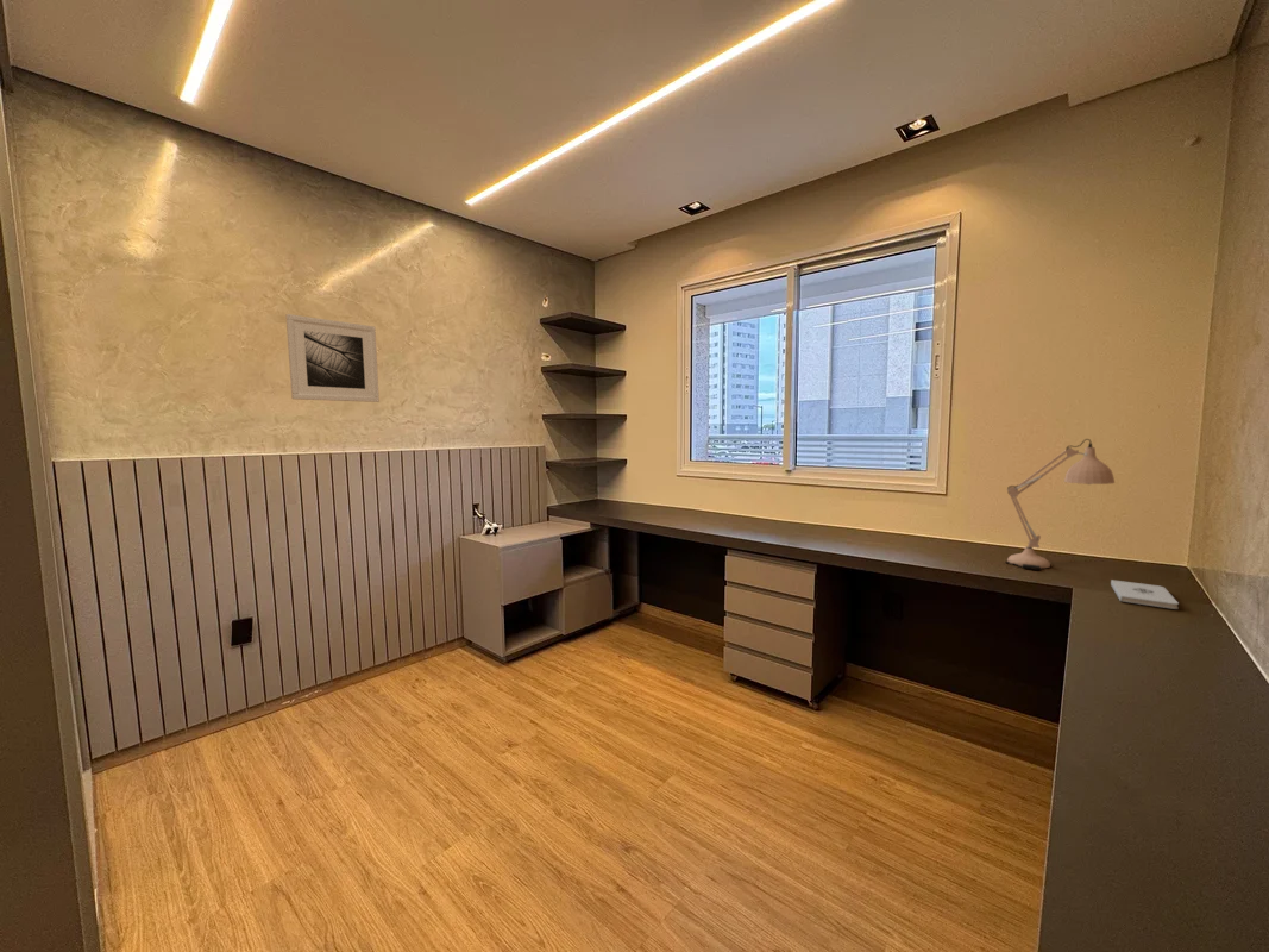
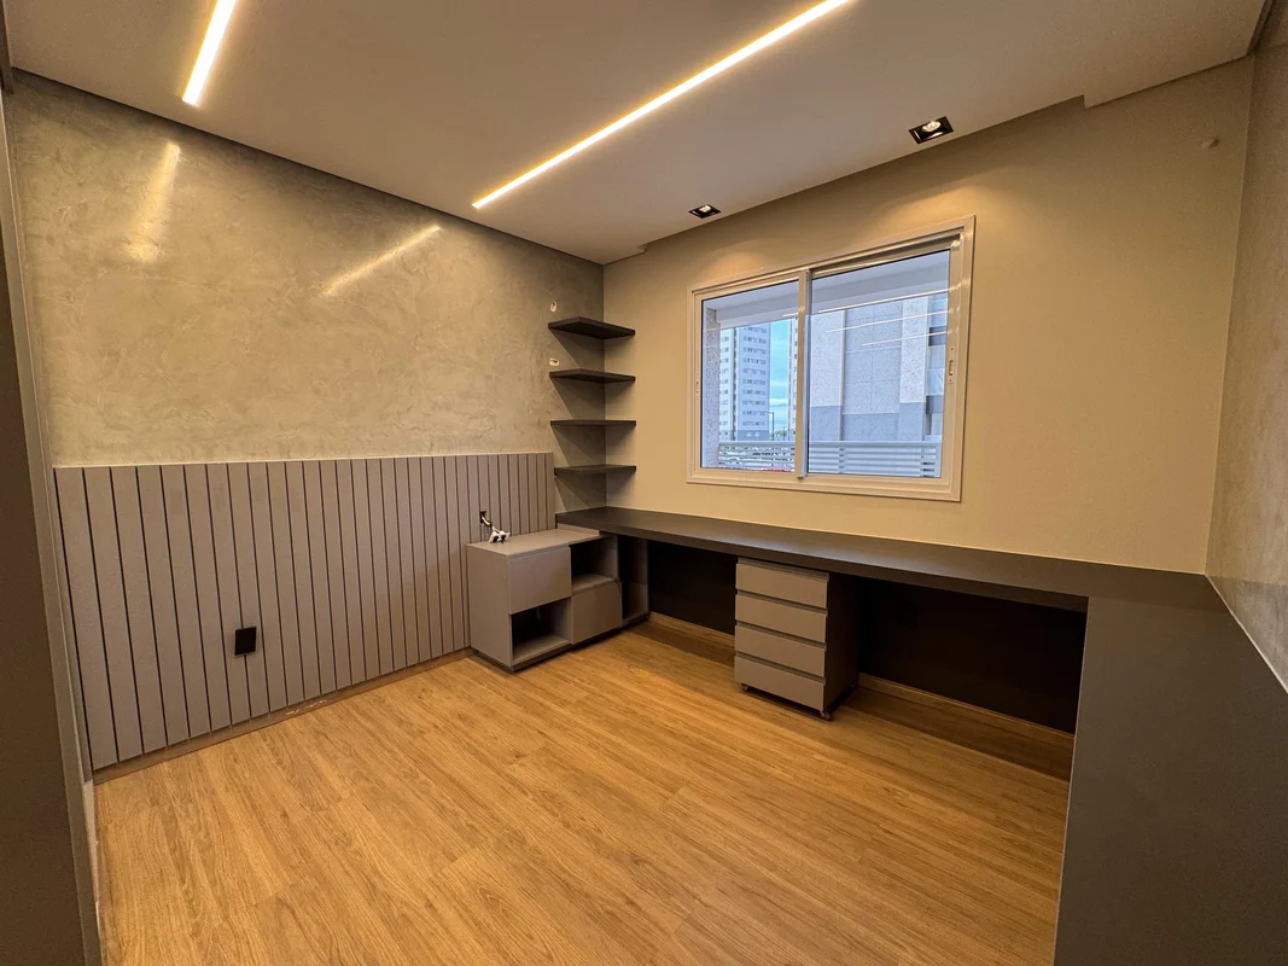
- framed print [284,313,381,403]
- notepad [1110,578,1180,610]
- desk lamp [1004,438,1116,571]
